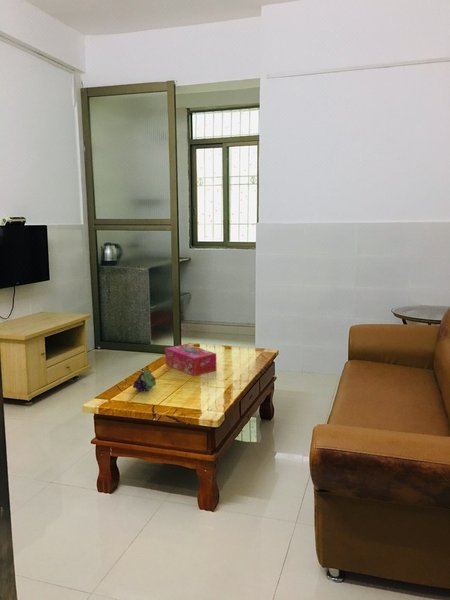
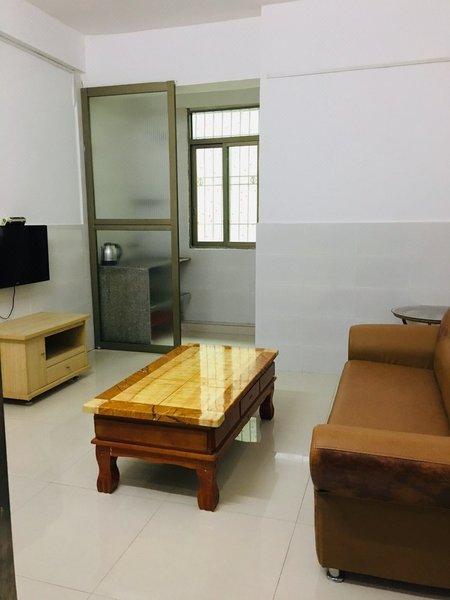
- fruit [132,368,157,393]
- tissue box [164,343,217,377]
